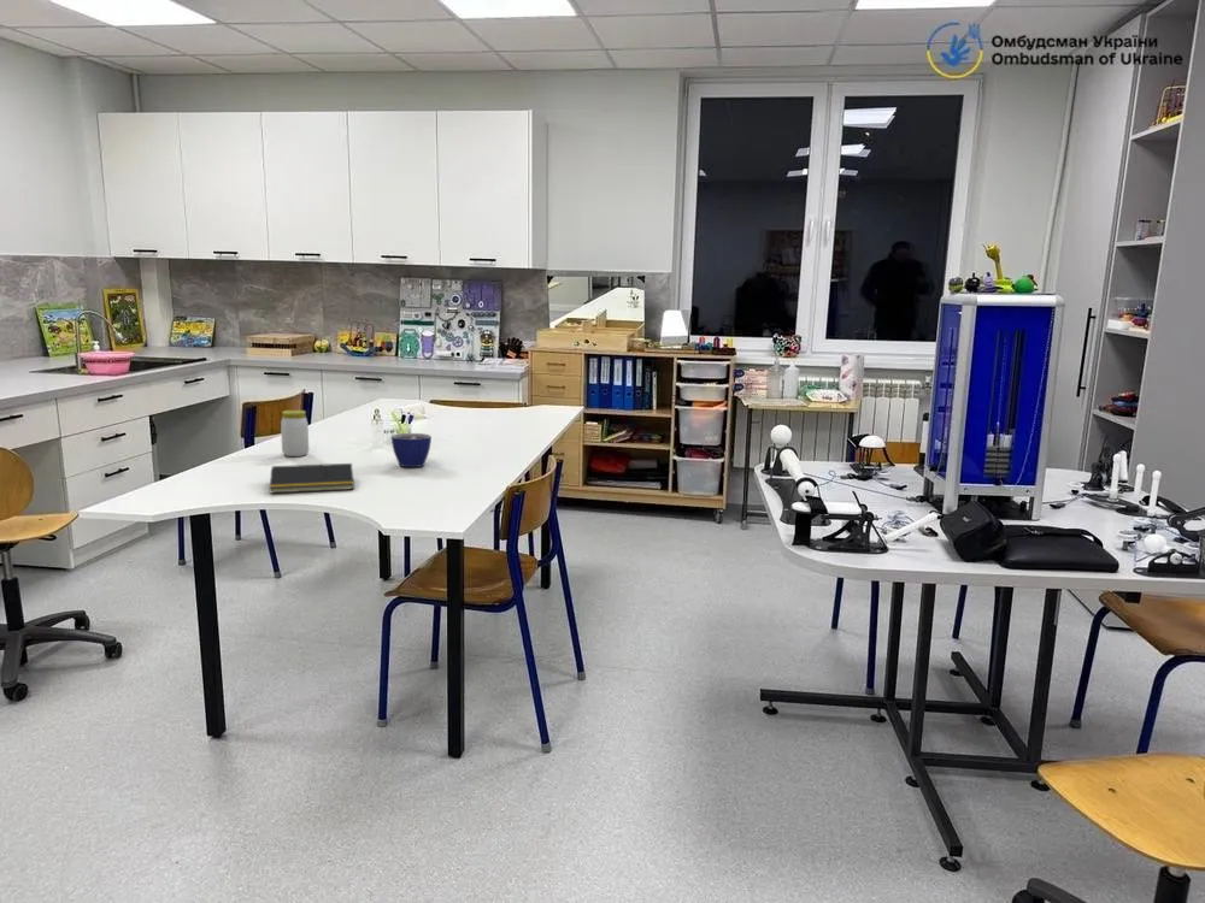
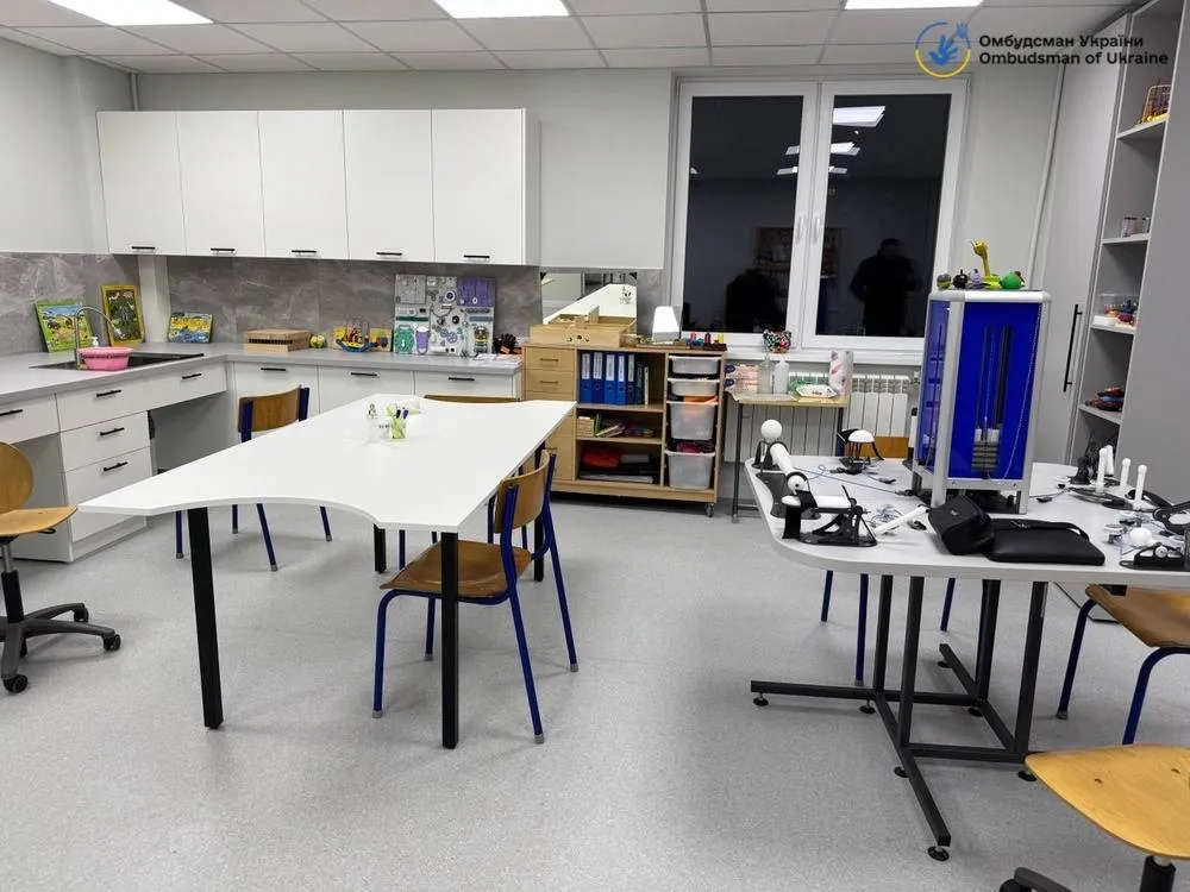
- notepad [268,462,355,494]
- jar [280,409,310,458]
- cup [390,432,433,468]
